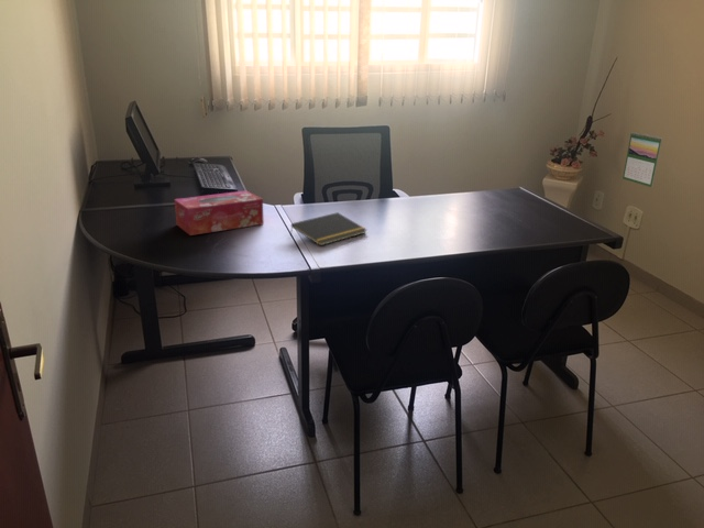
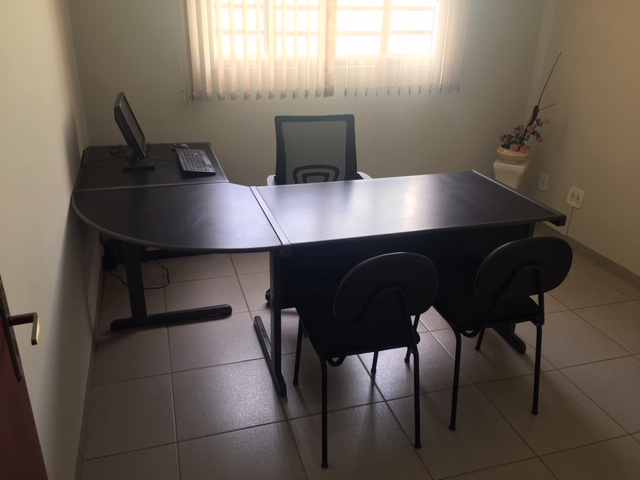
- tissue box [174,189,265,237]
- calendar [622,131,663,188]
- notepad [289,211,367,246]
